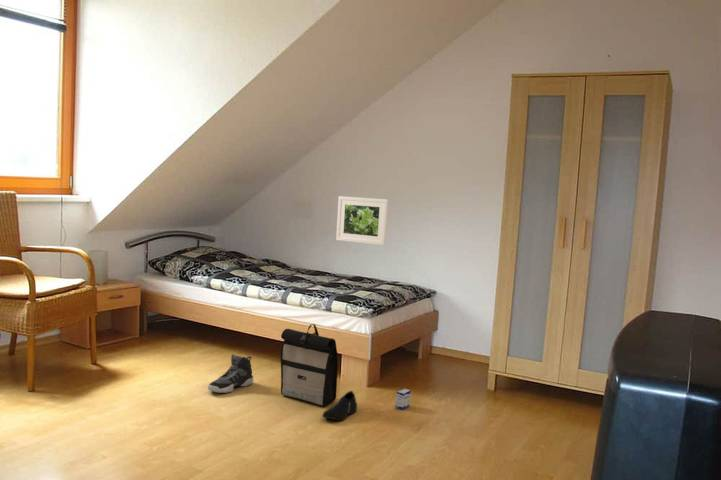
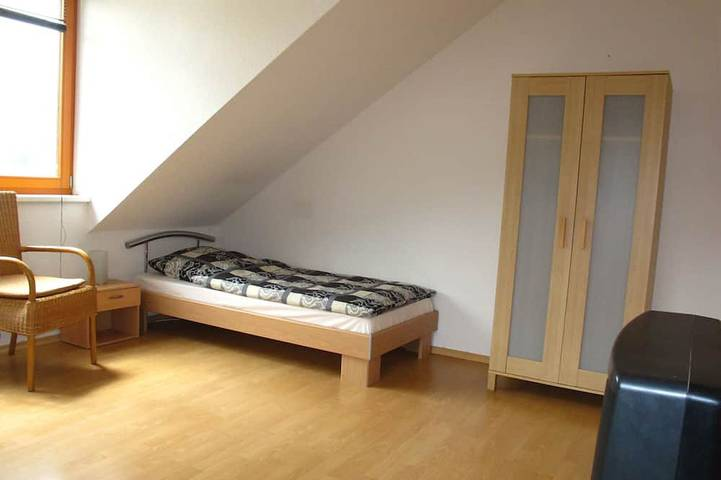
- box [394,388,412,410]
- backpack [280,323,339,407]
- sneaker [207,353,254,394]
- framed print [335,195,389,246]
- shoe [321,390,358,421]
